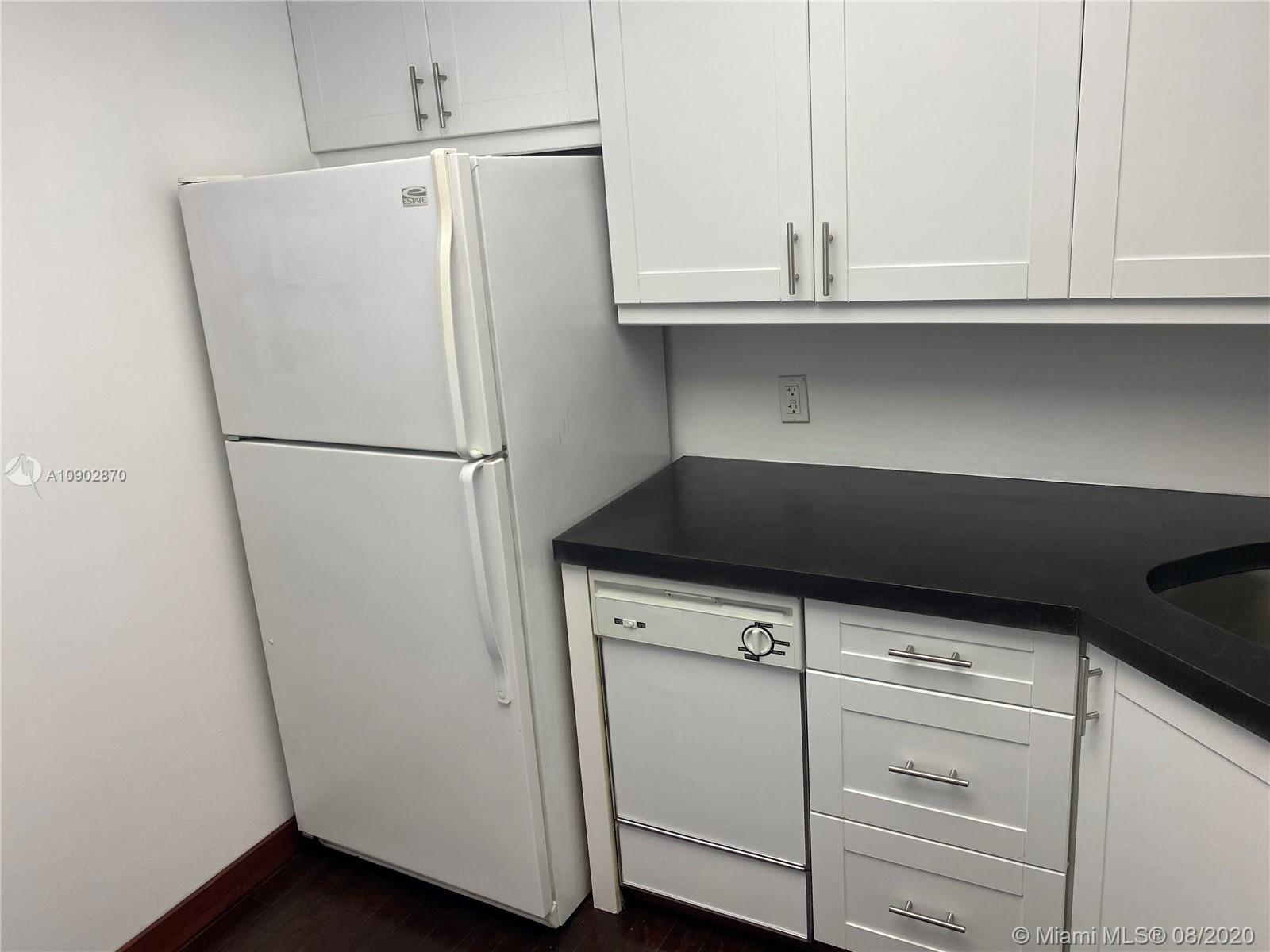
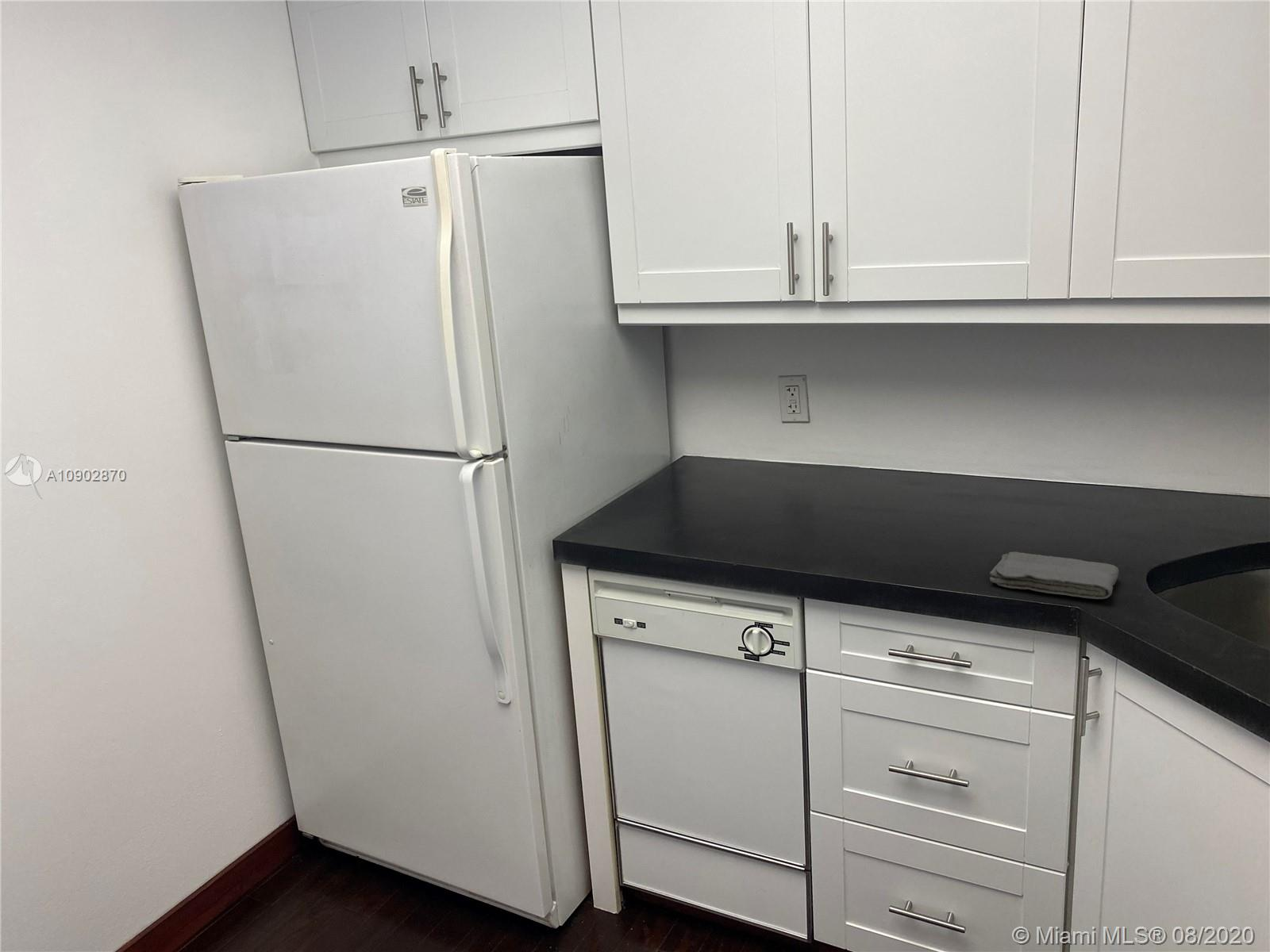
+ washcloth [989,551,1120,600]
